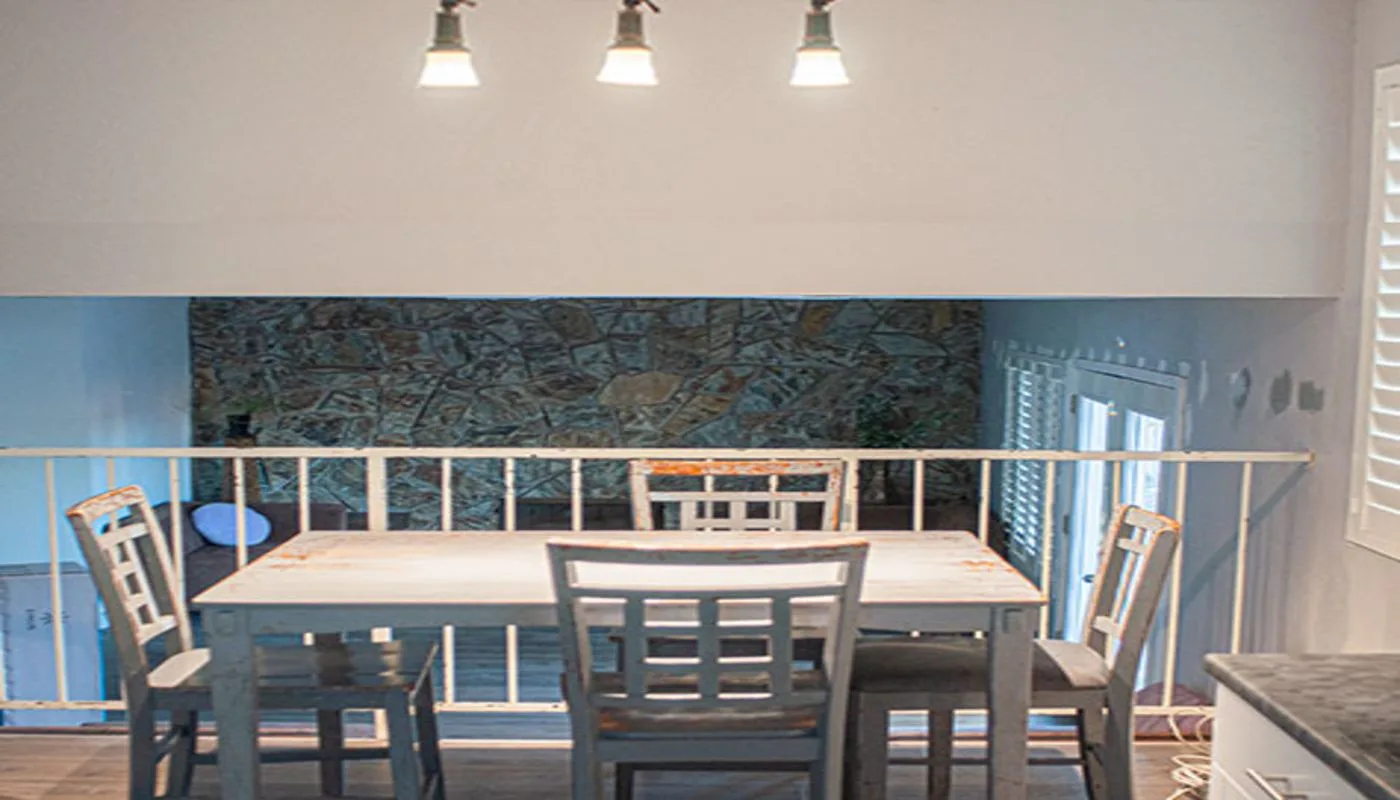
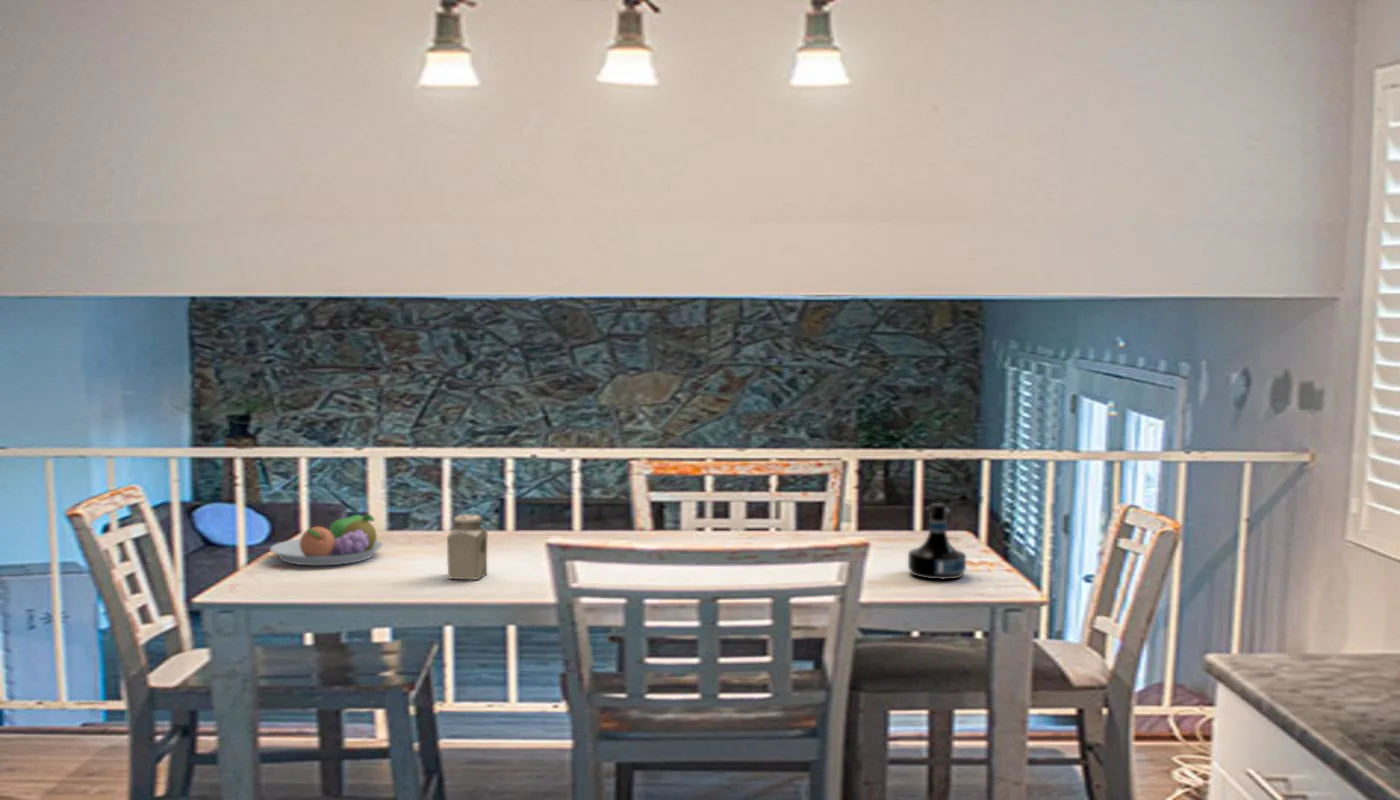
+ salt shaker [446,514,488,581]
+ fruit bowl [269,513,384,566]
+ tequila bottle [907,502,967,581]
